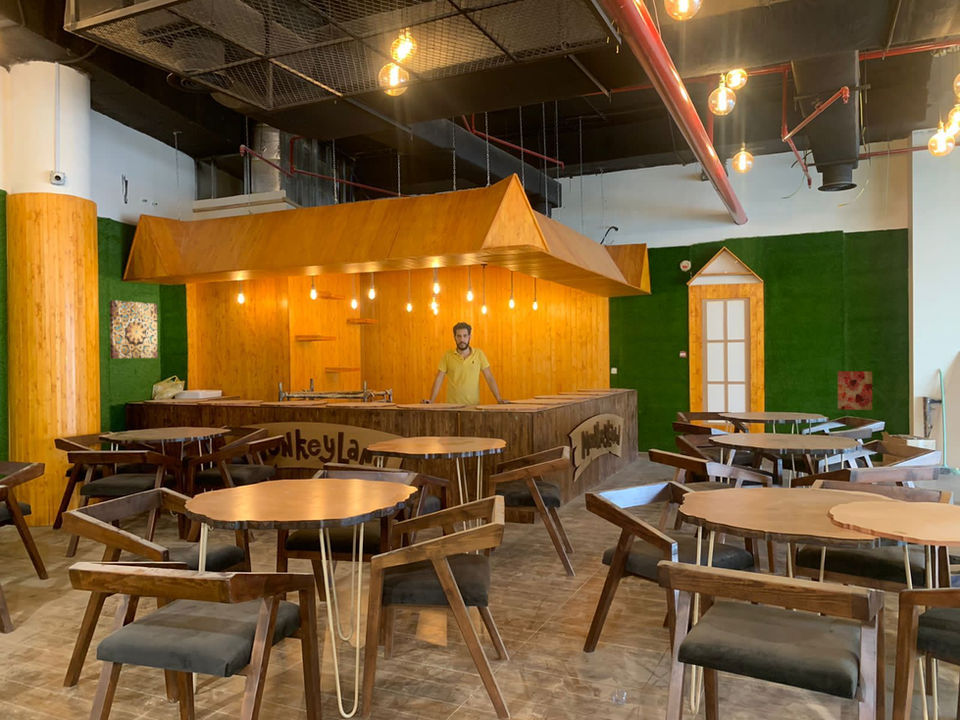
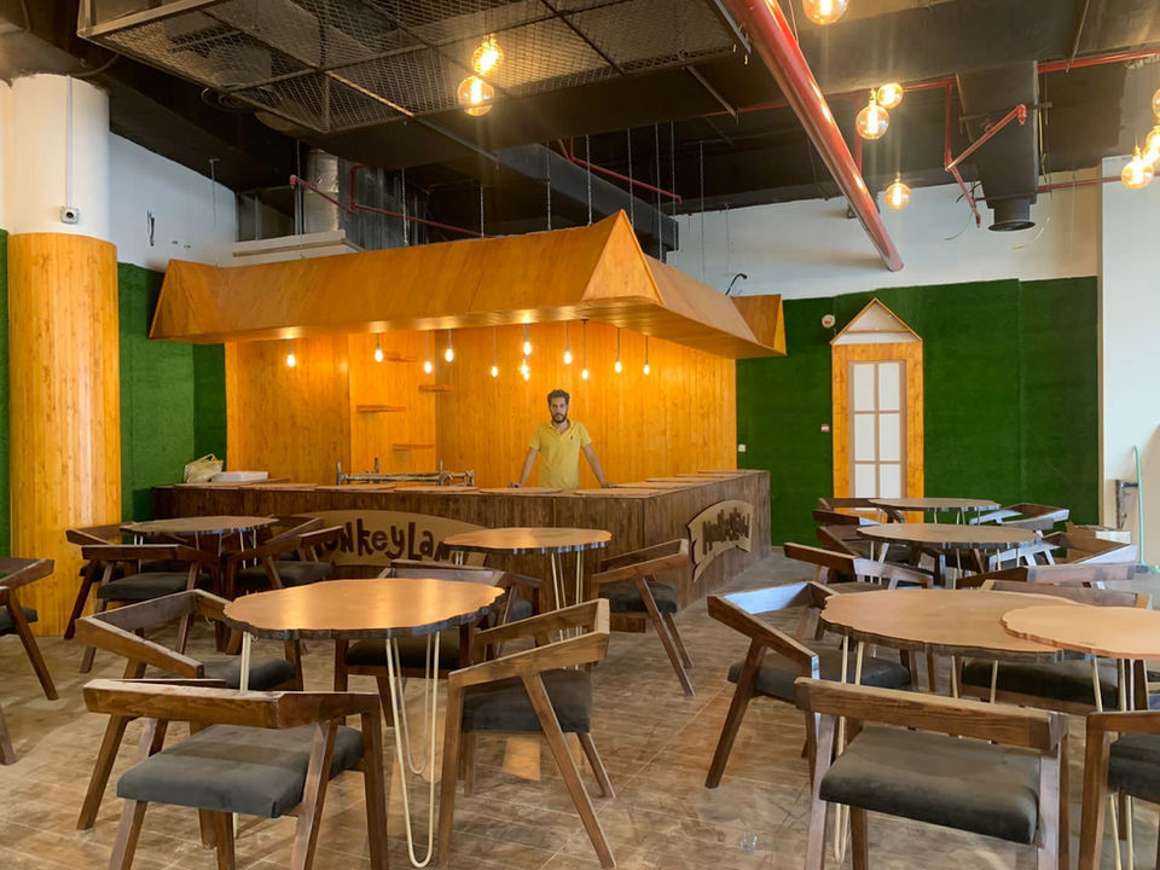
- wall art [109,299,159,360]
- wall art [837,370,873,411]
